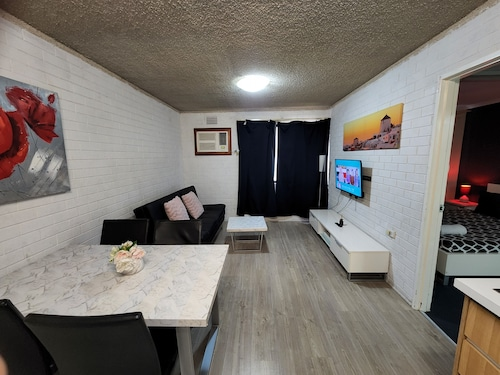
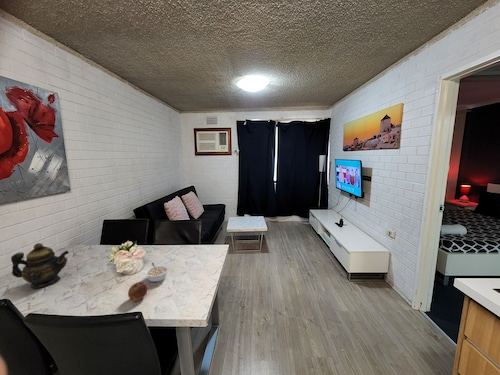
+ fruit [127,281,148,302]
+ legume [144,262,170,283]
+ teapot [10,242,70,290]
